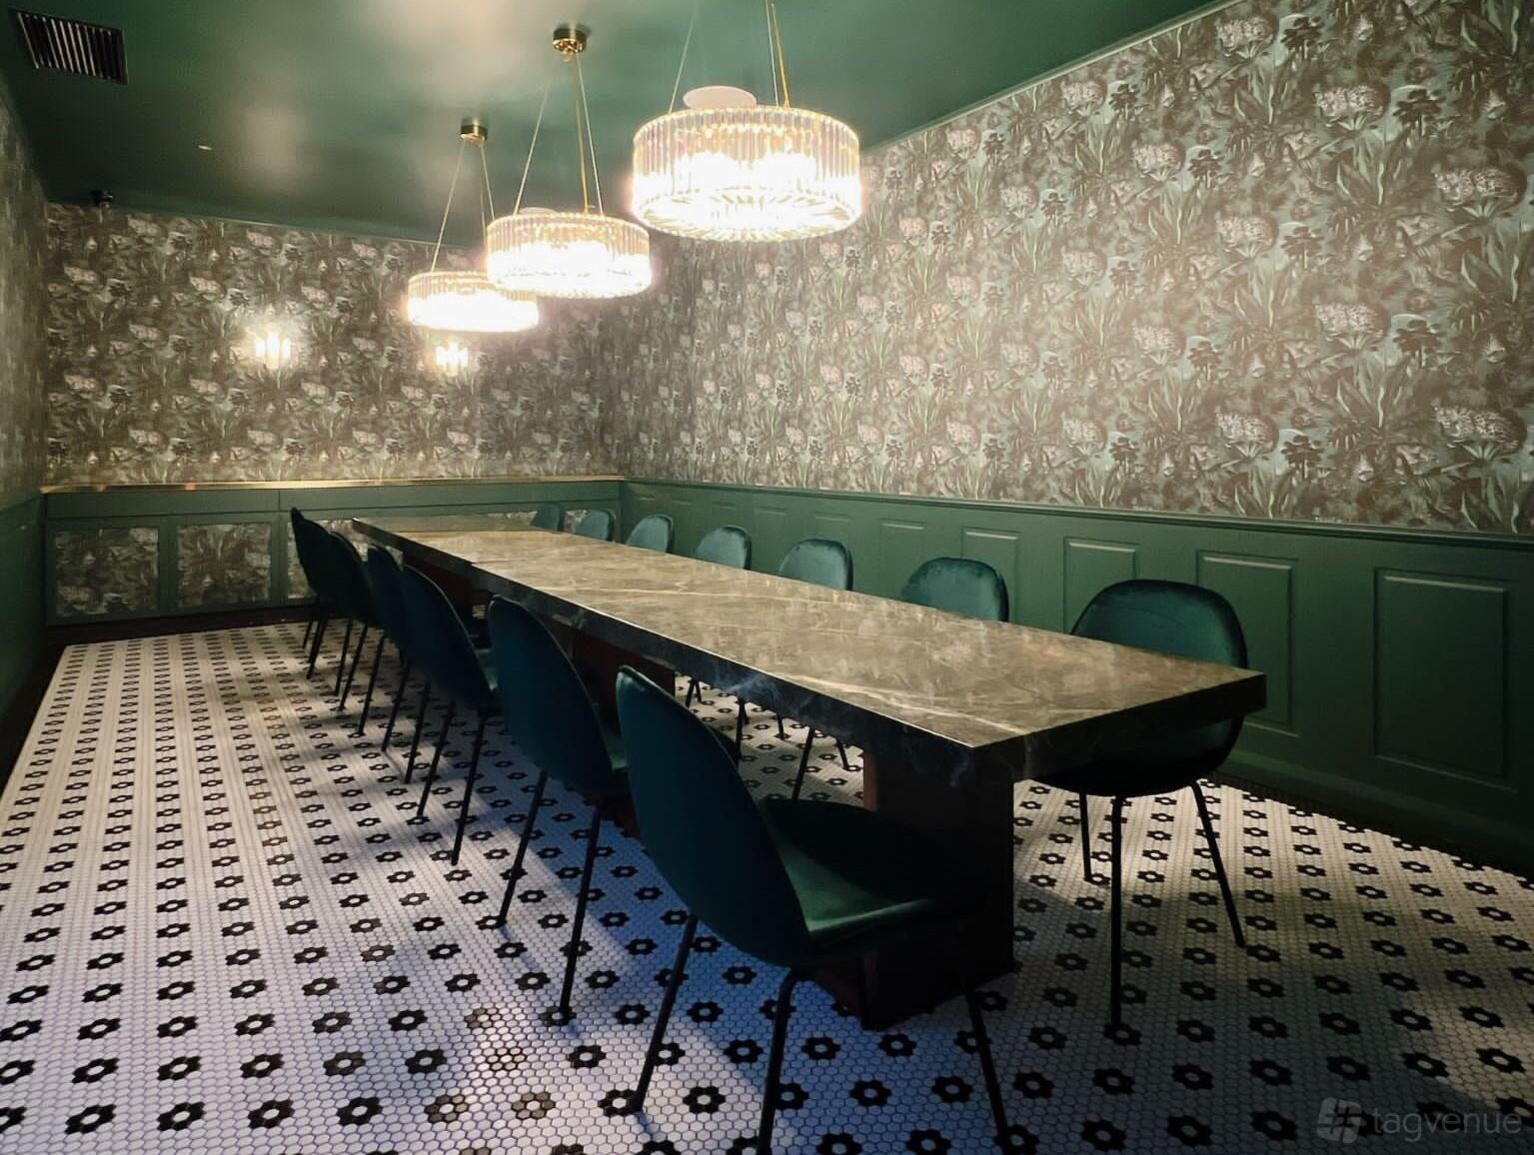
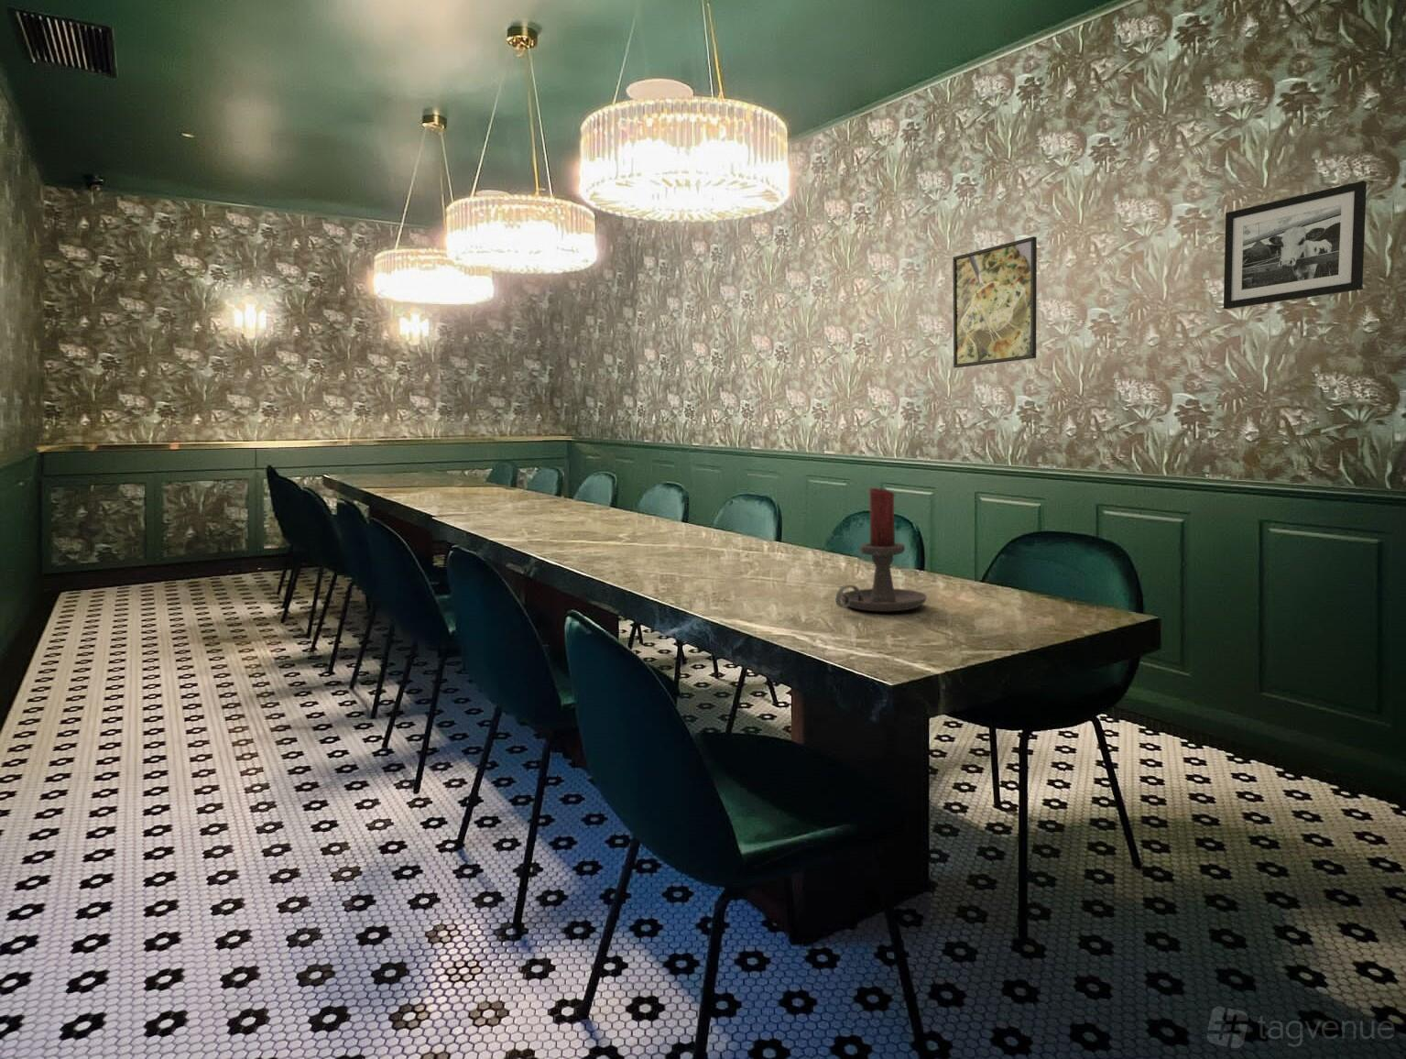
+ candle holder [834,486,928,613]
+ picture frame [1222,179,1367,309]
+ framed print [952,236,1038,368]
